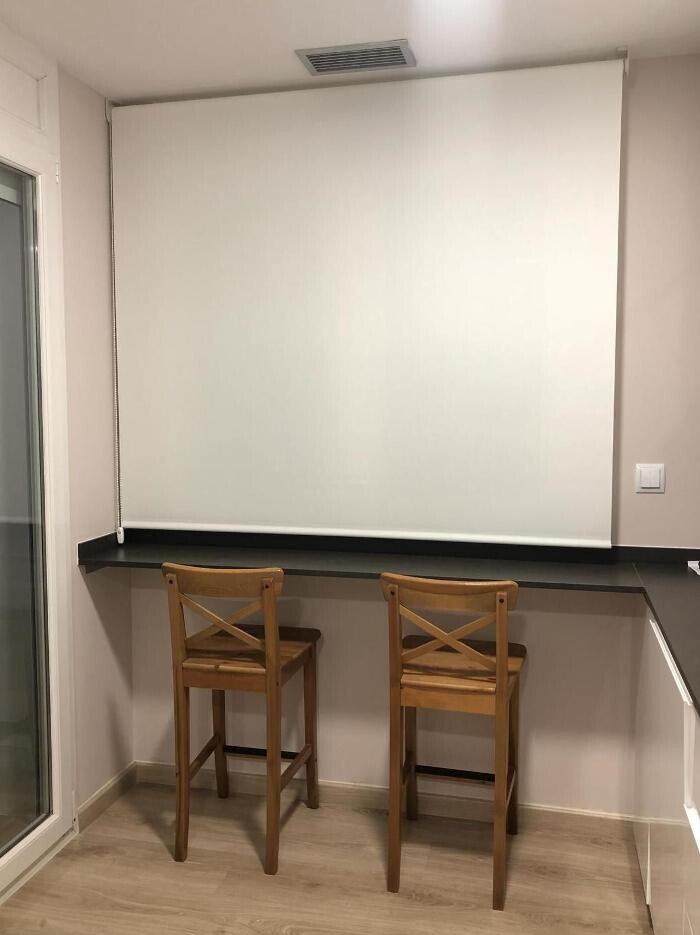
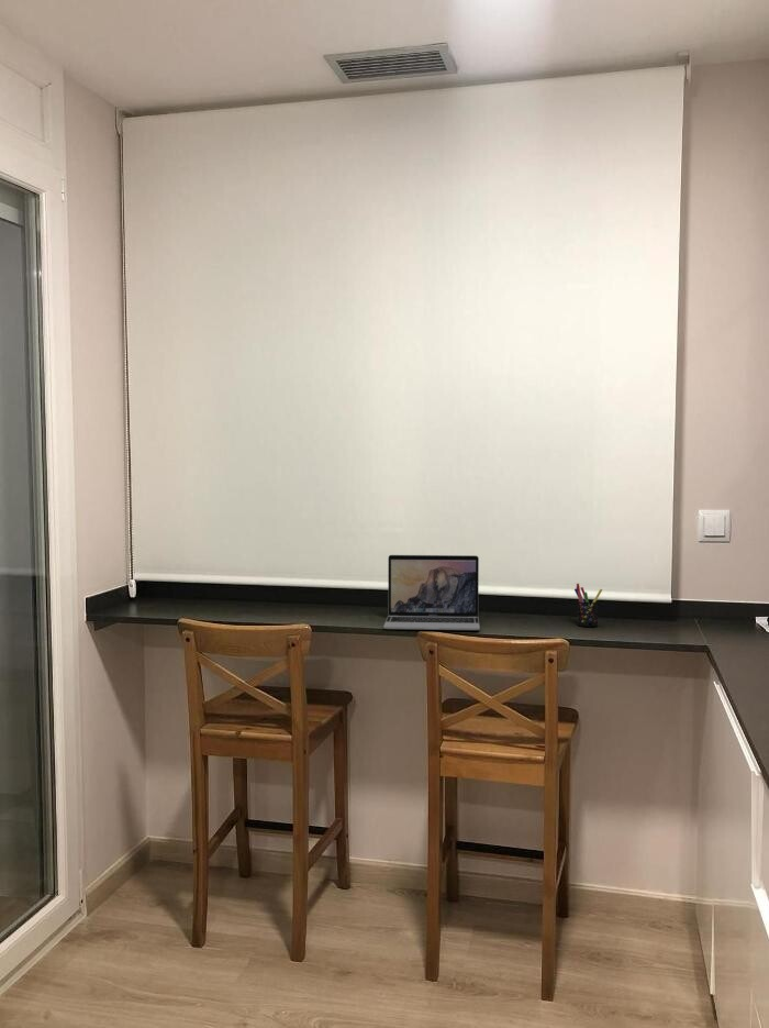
+ laptop [382,554,481,631]
+ pen holder [573,583,603,628]
